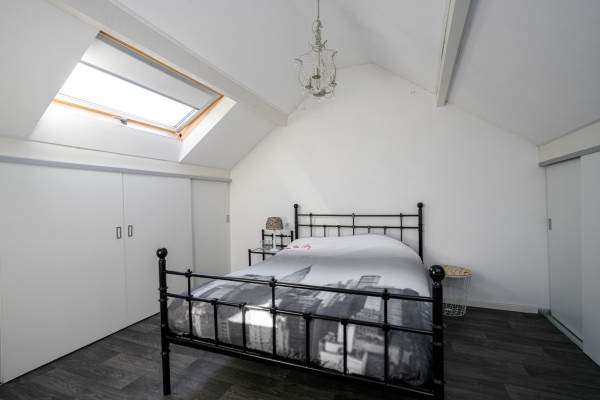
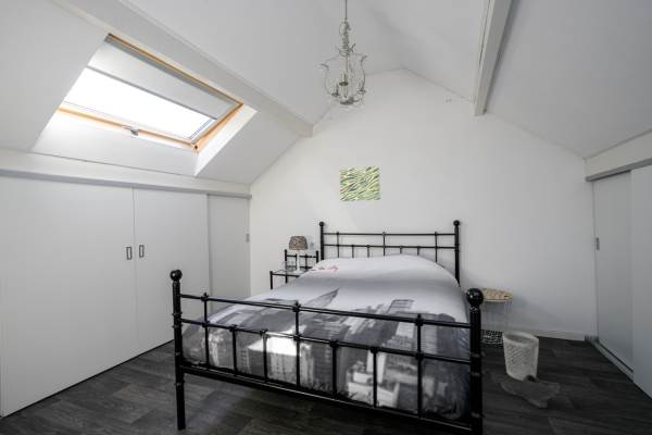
+ wastebasket [502,331,540,382]
+ wall art [339,165,381,202]
+ sneaker [500,374,561,409]
